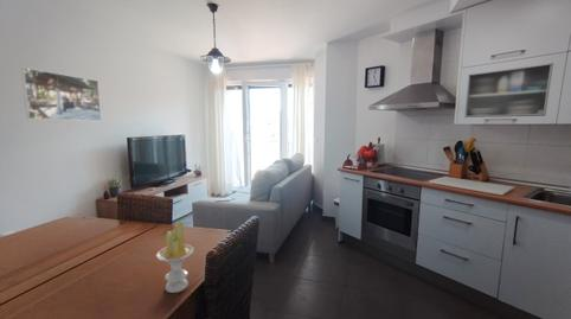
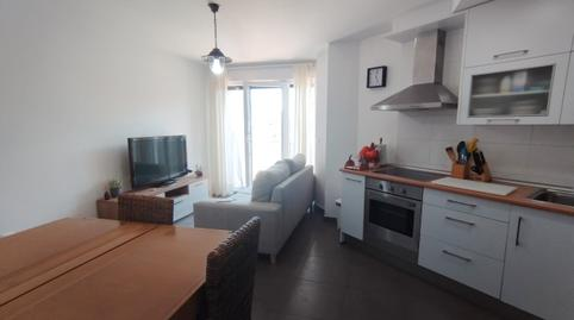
- candle [155,219,195,294]
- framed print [20,66,102,122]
